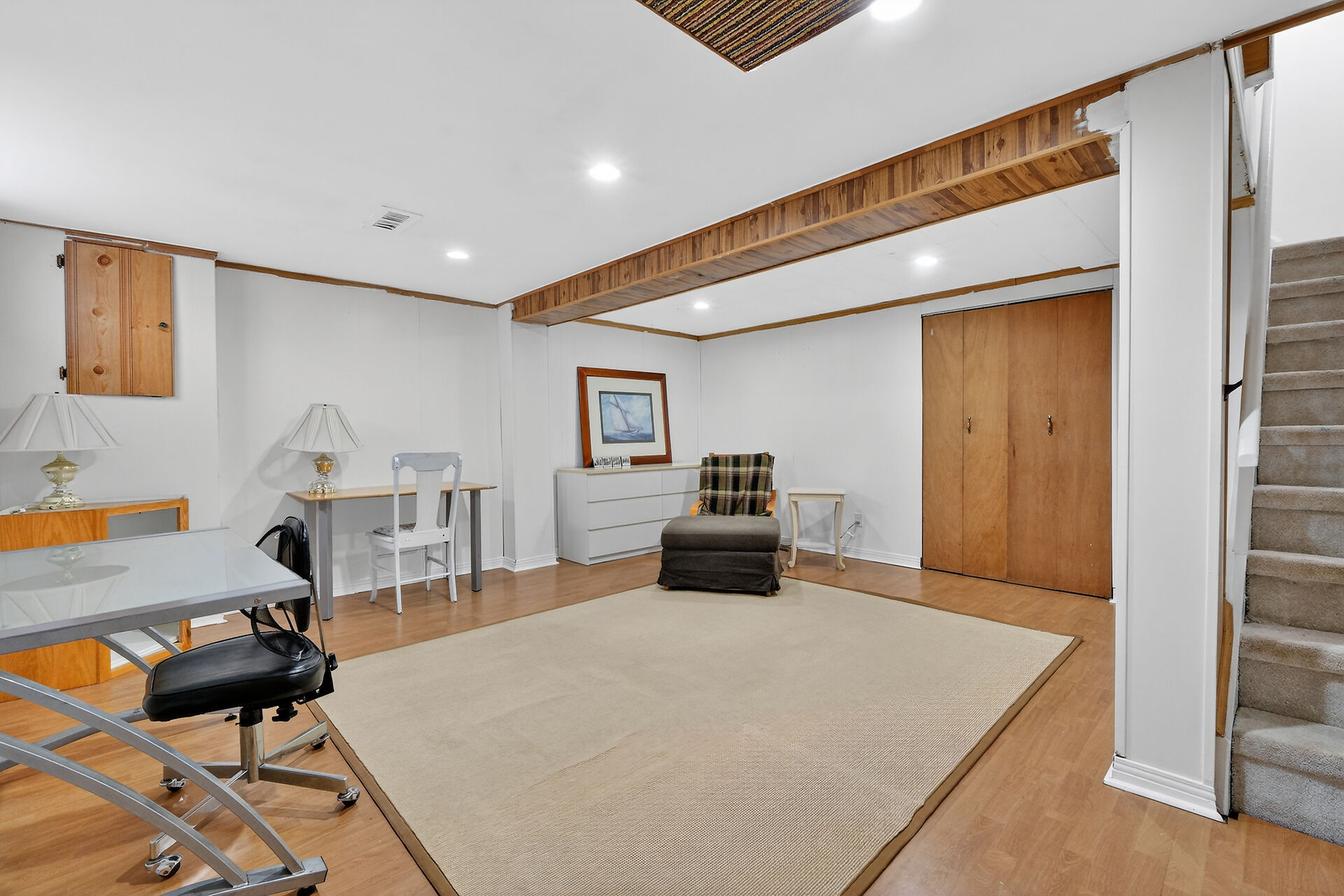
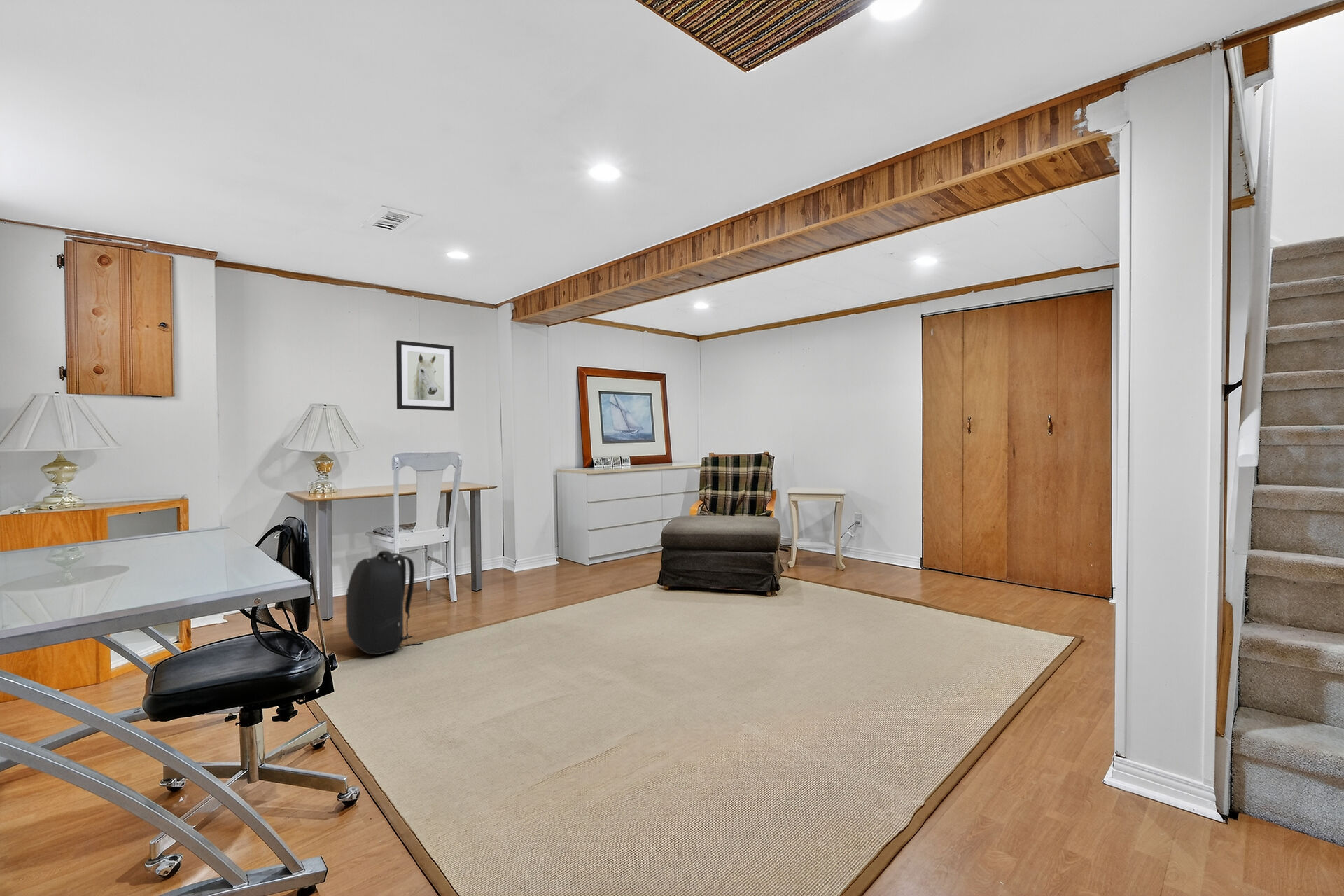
+ backpack [345,550,424,655]
+ wall art [395,339,454,412]
